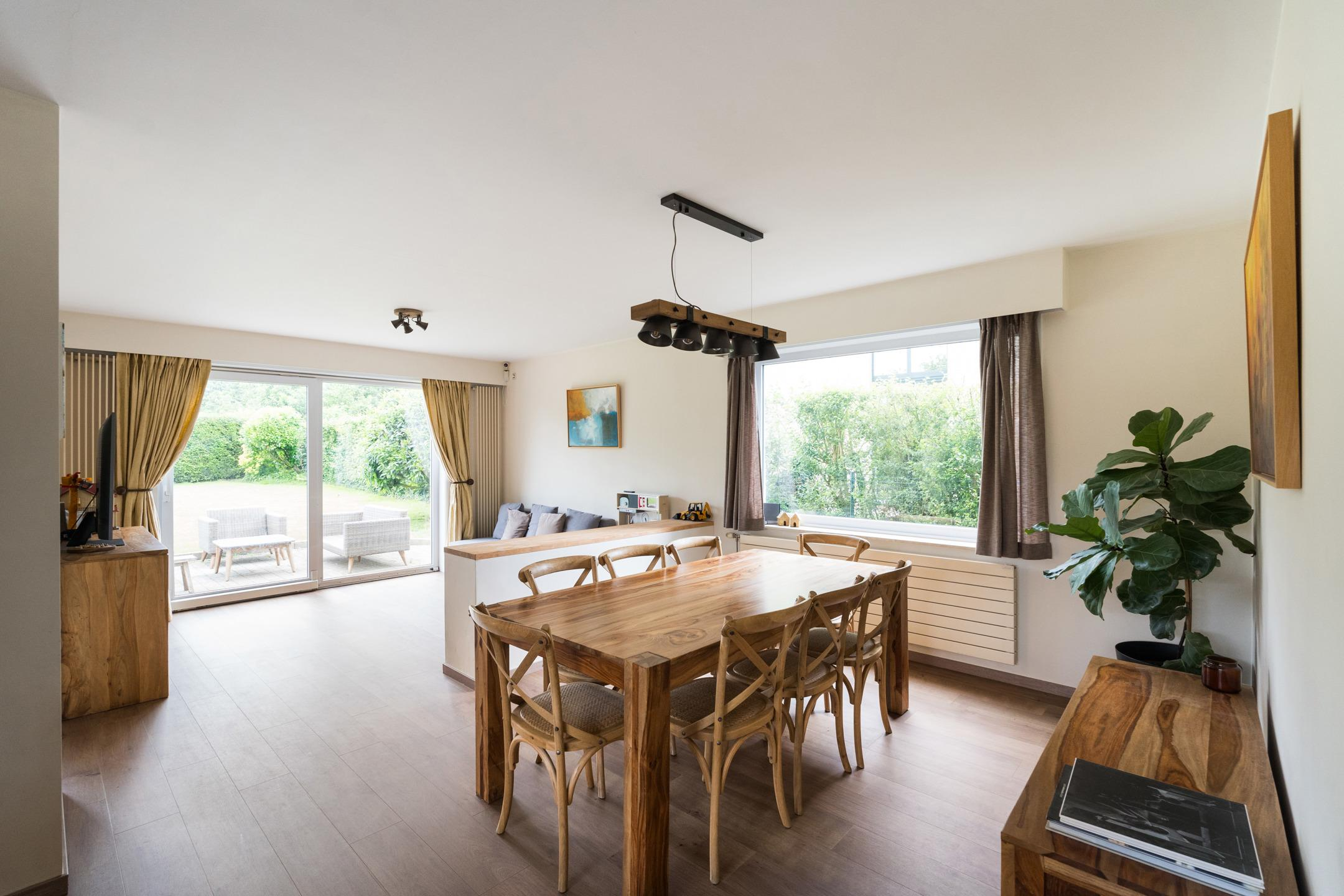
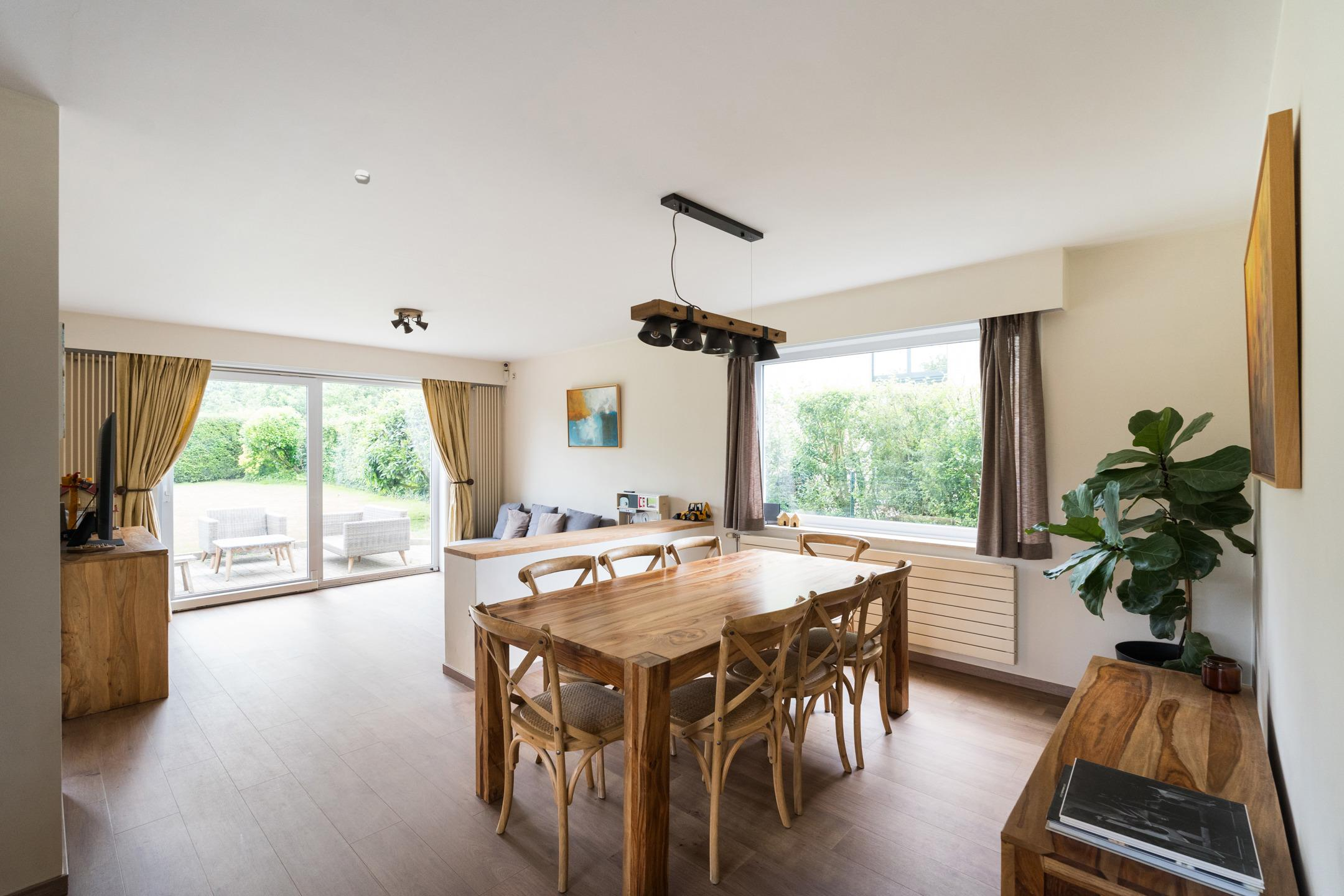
+ smoke detector [354,169,371,185]
